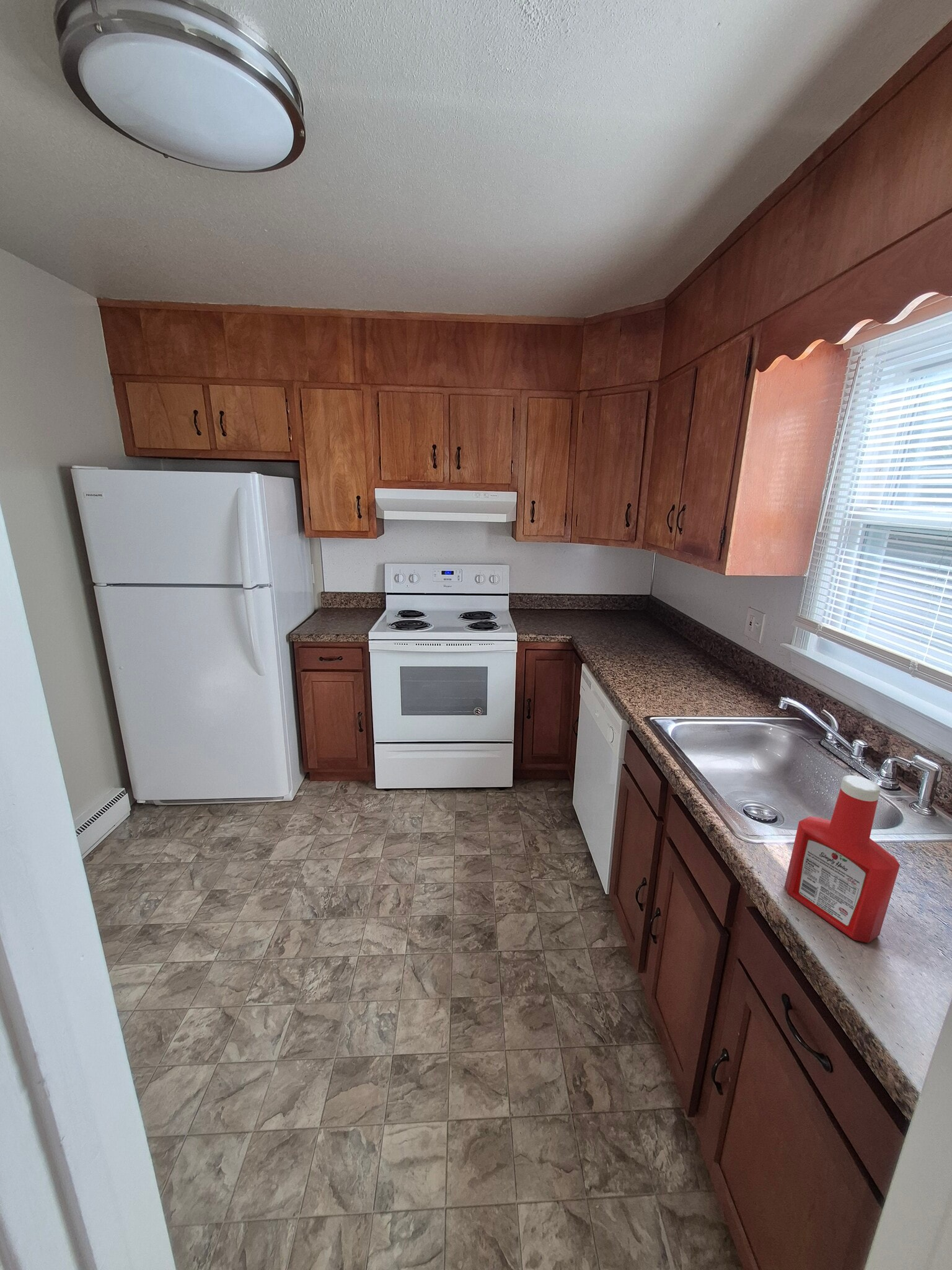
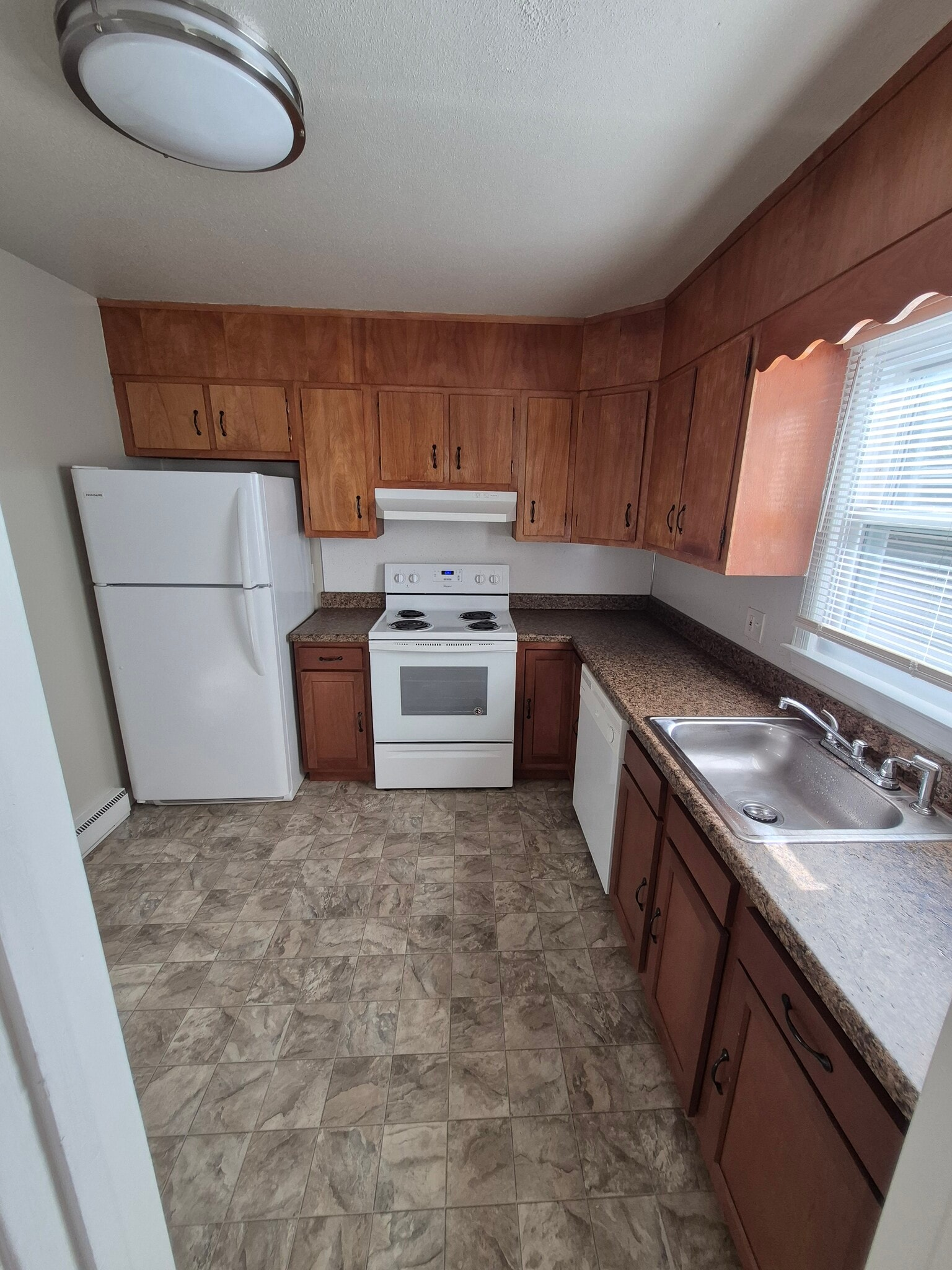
- soap bottle [784,775,901,944]
